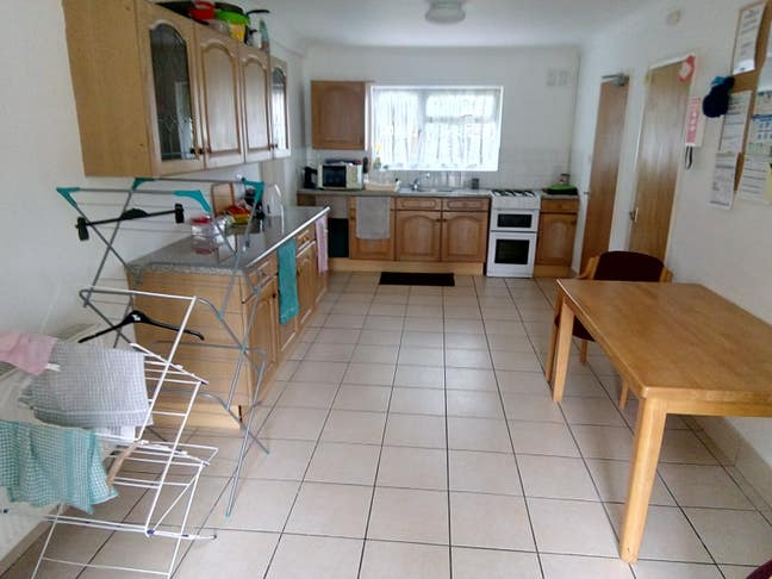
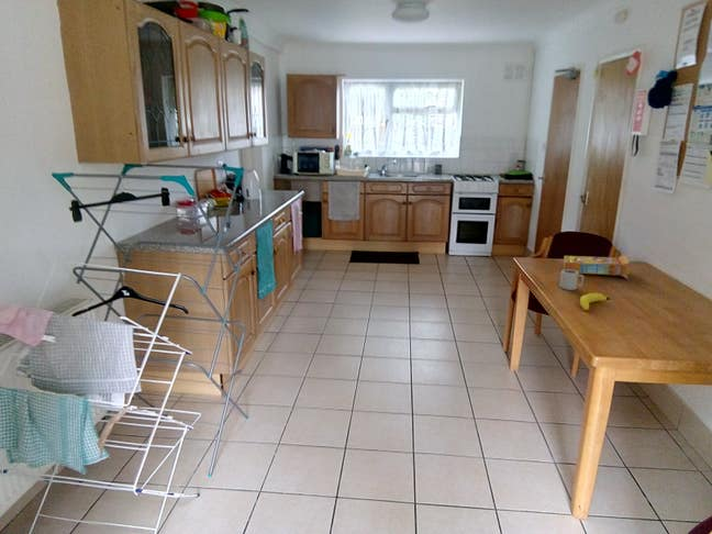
+ banana [579,292,611,312]
+ cup [558,269,585,291]
+ cereal box [563,255,631,280]
